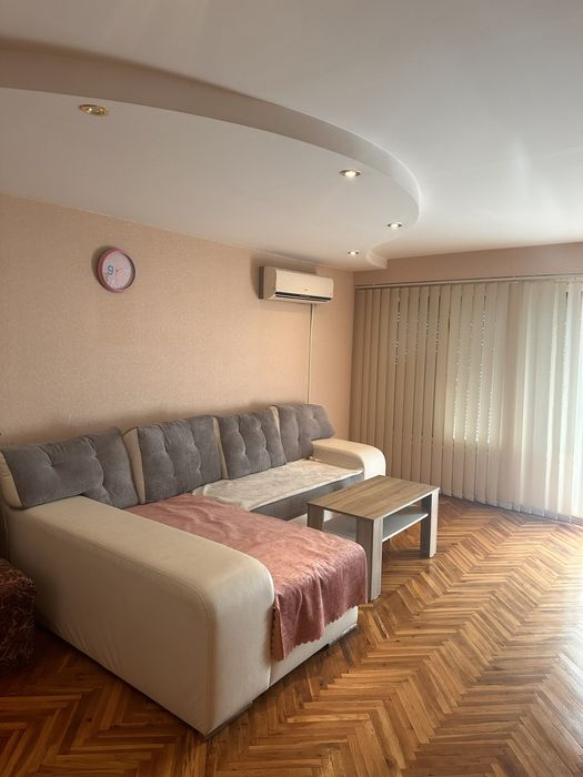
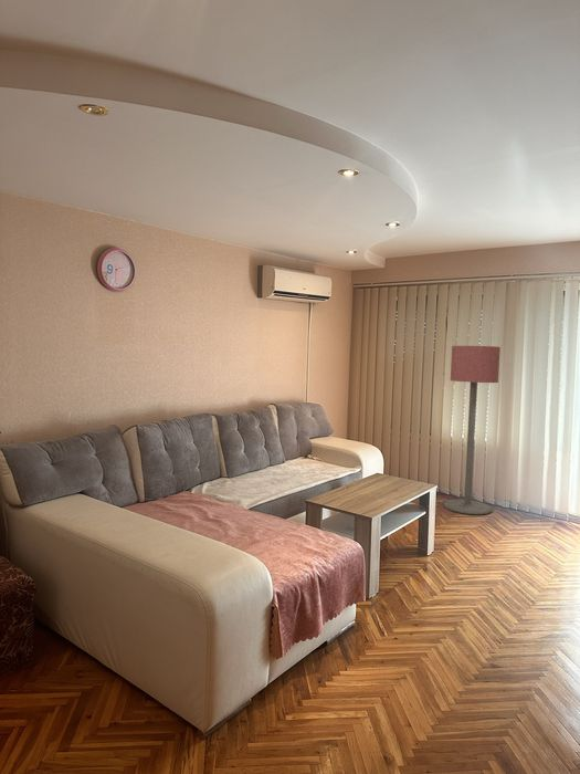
+ floor lamp [442,345,502,515]
